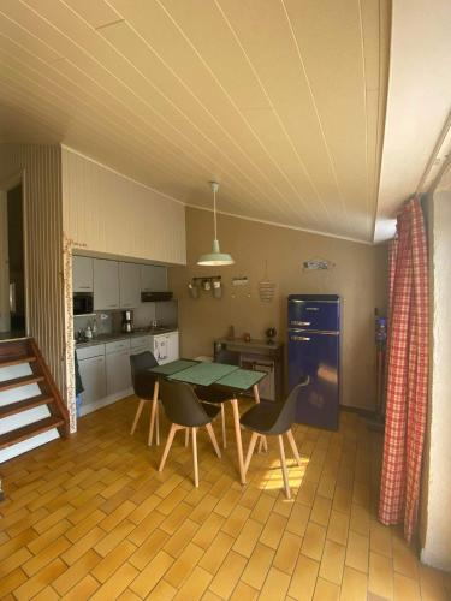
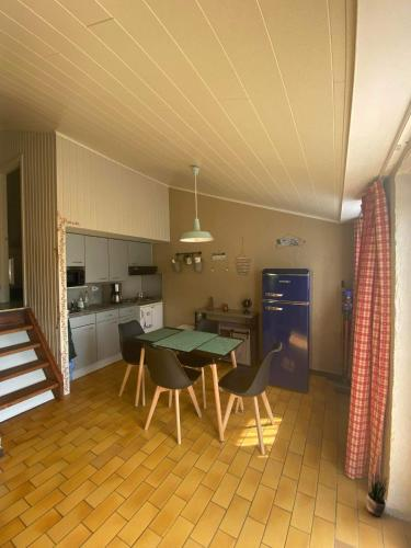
+ potted plant [365,471,388,517]
